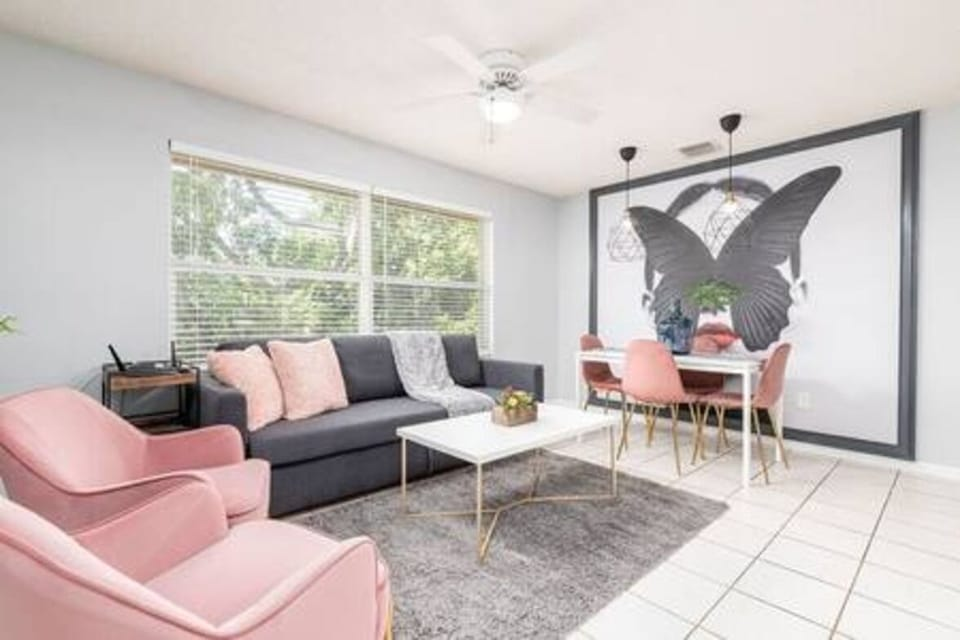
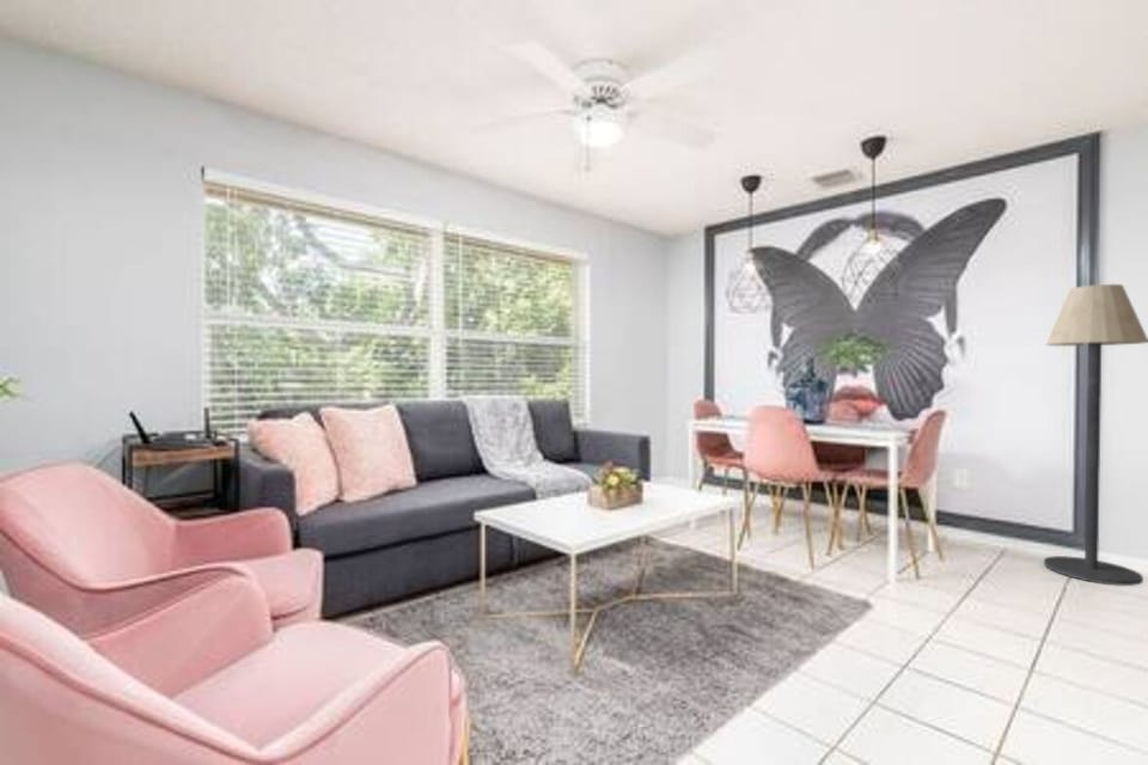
+ floor lamp [1043,283,1148,587]
